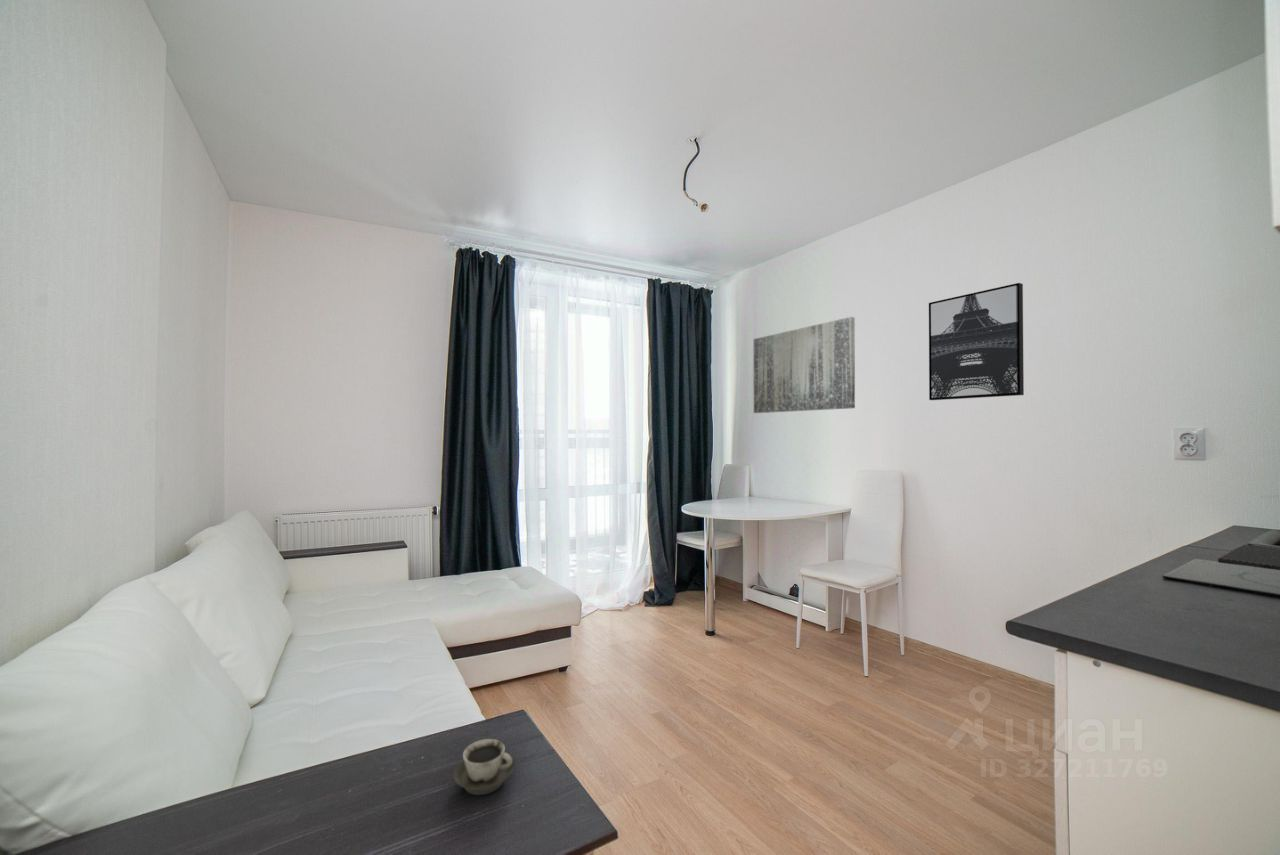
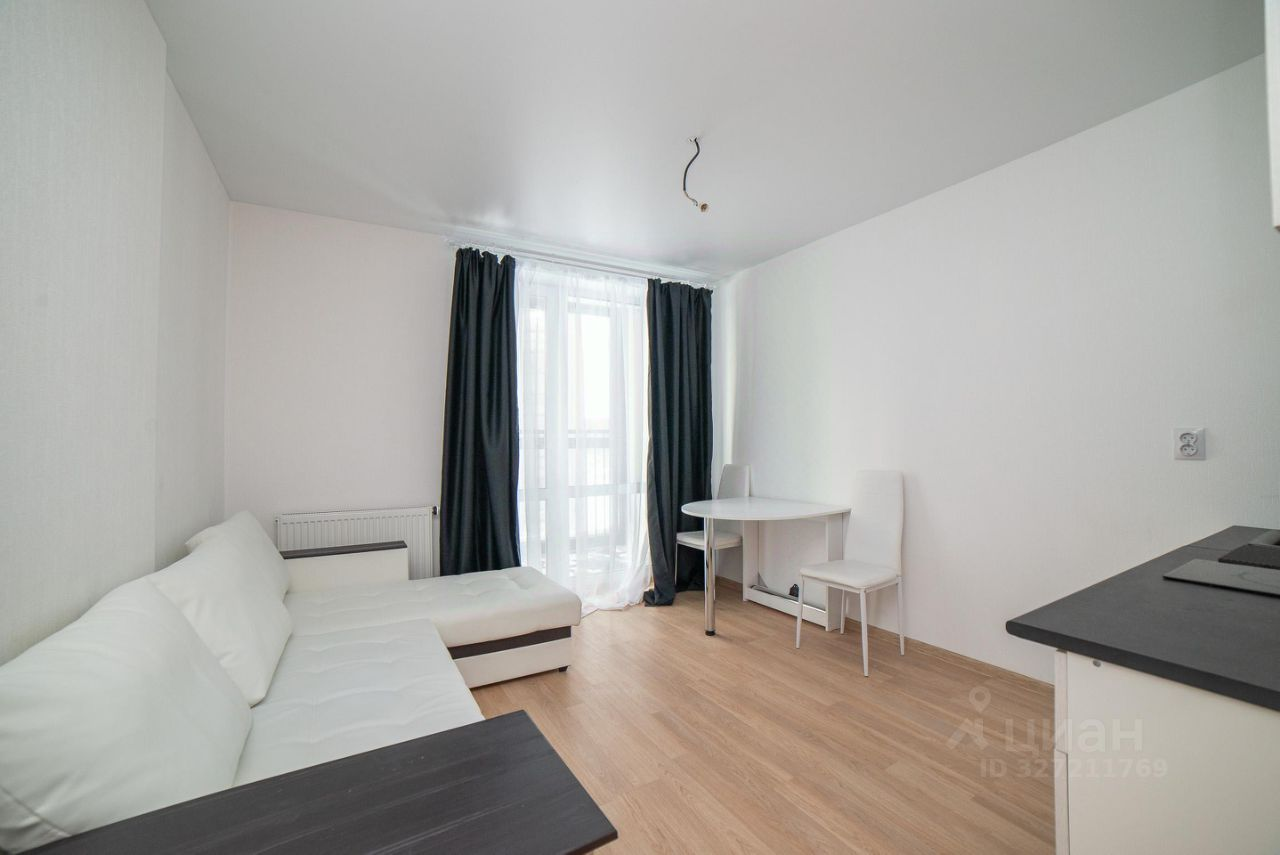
- wall art [928,282,1025,401]
- cup [452,738,516,796]
- wall art [753,316,856,414]
